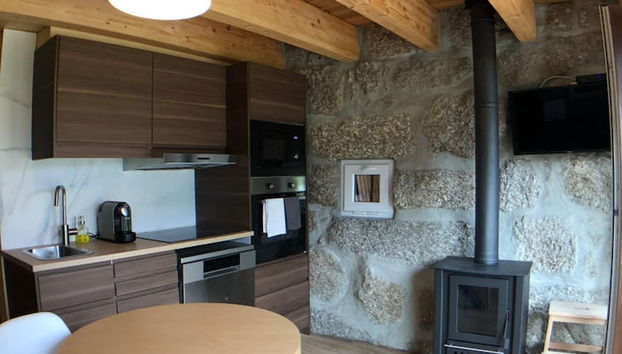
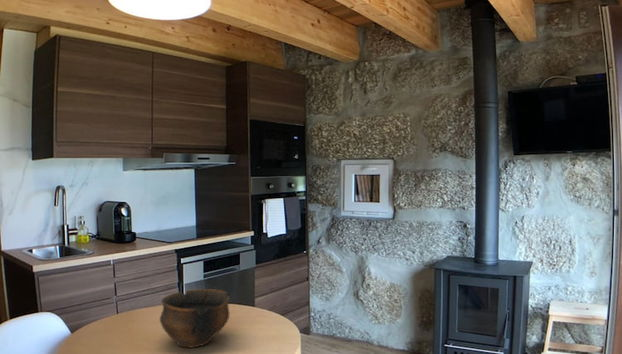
+ bowl [159,288,231,349]
